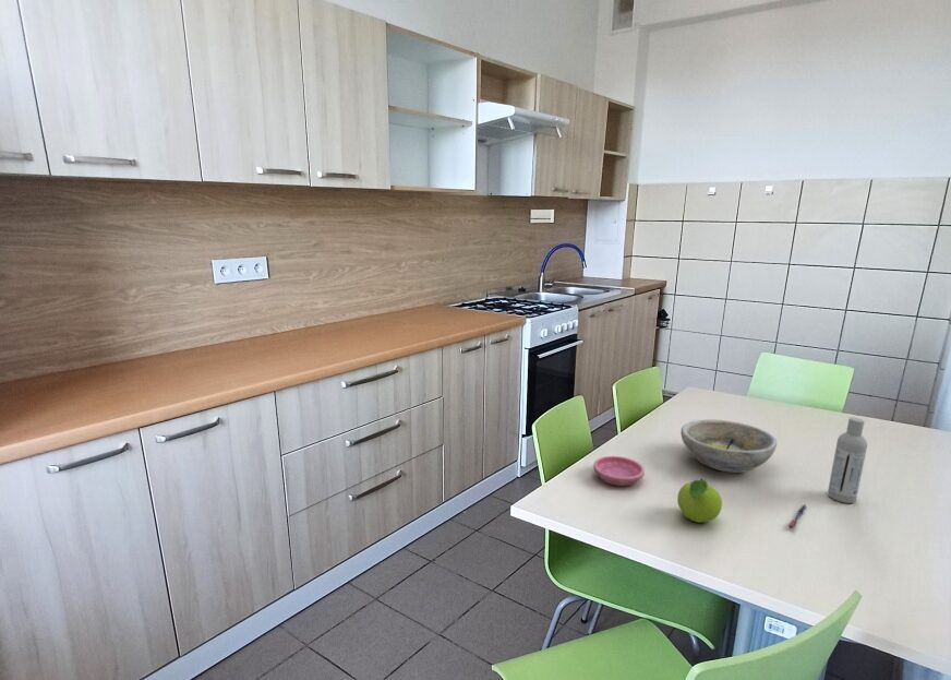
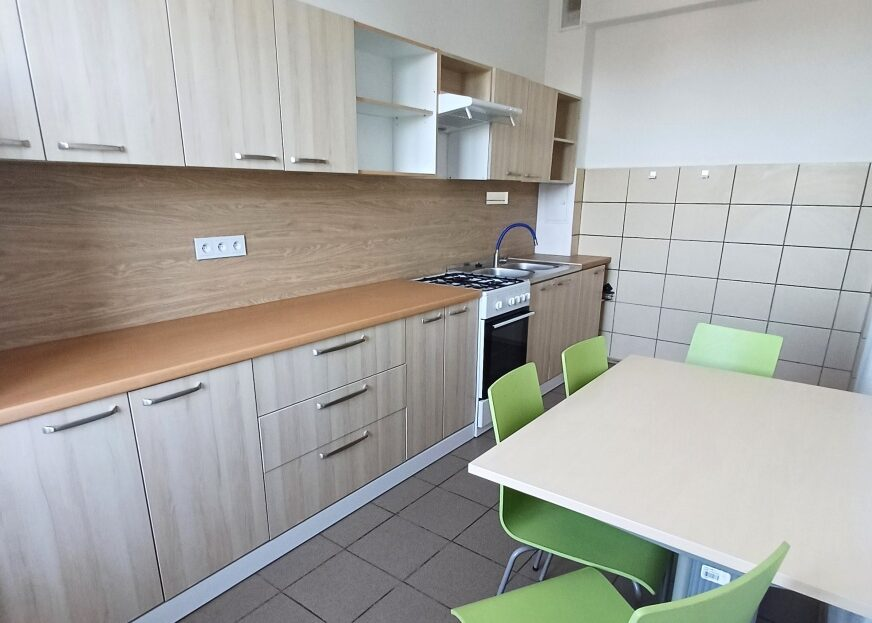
- fruit [676,477,723,523]
- pen [787,503,808,529]
- saucer [592,455,646,487]
- bowl [679,418,778,474]
- bottle [827,416,868,504]
